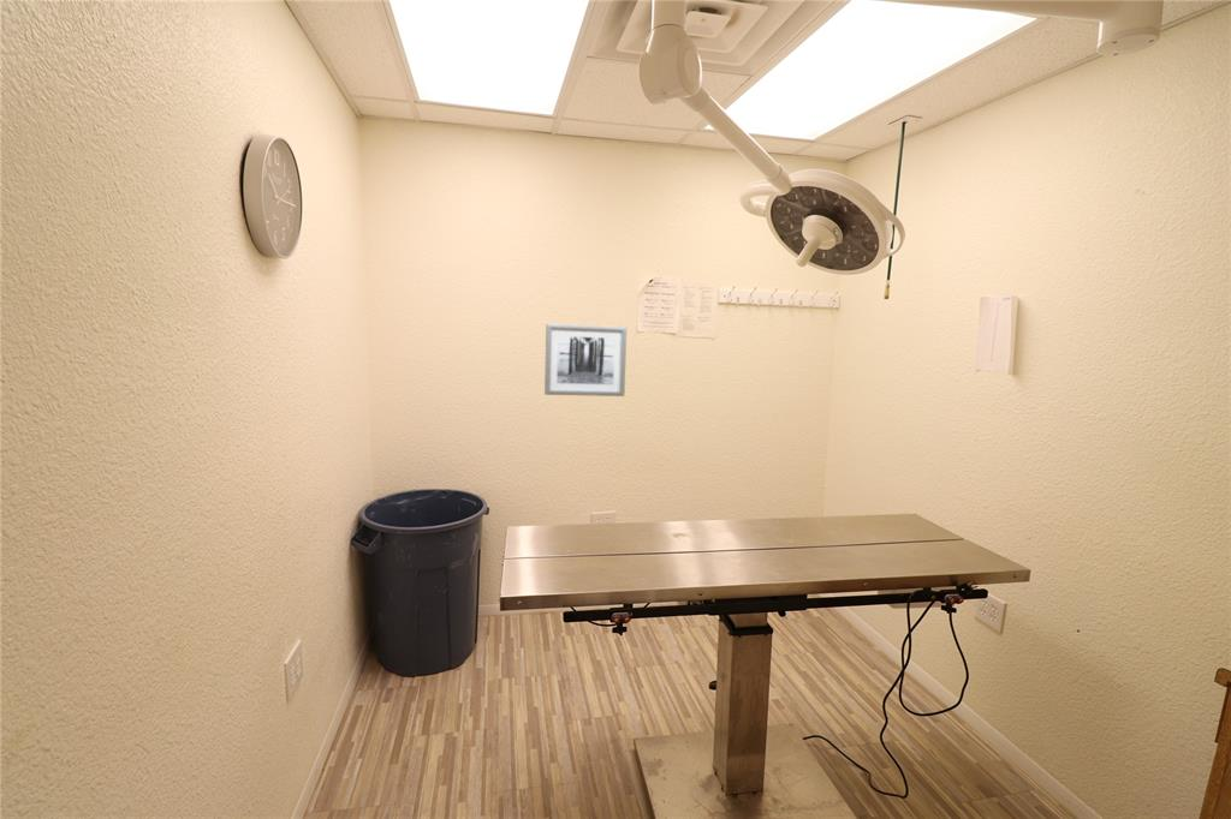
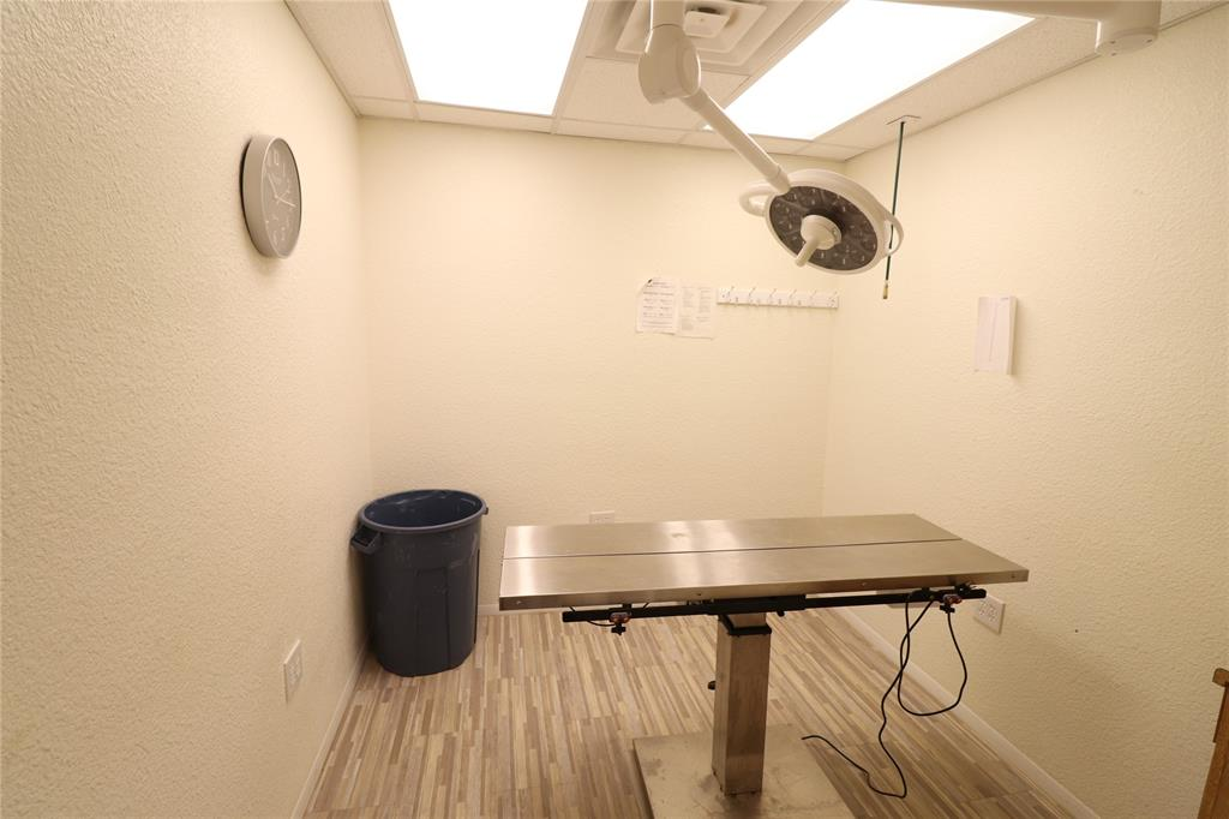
- wall art [543,323,628,397]
